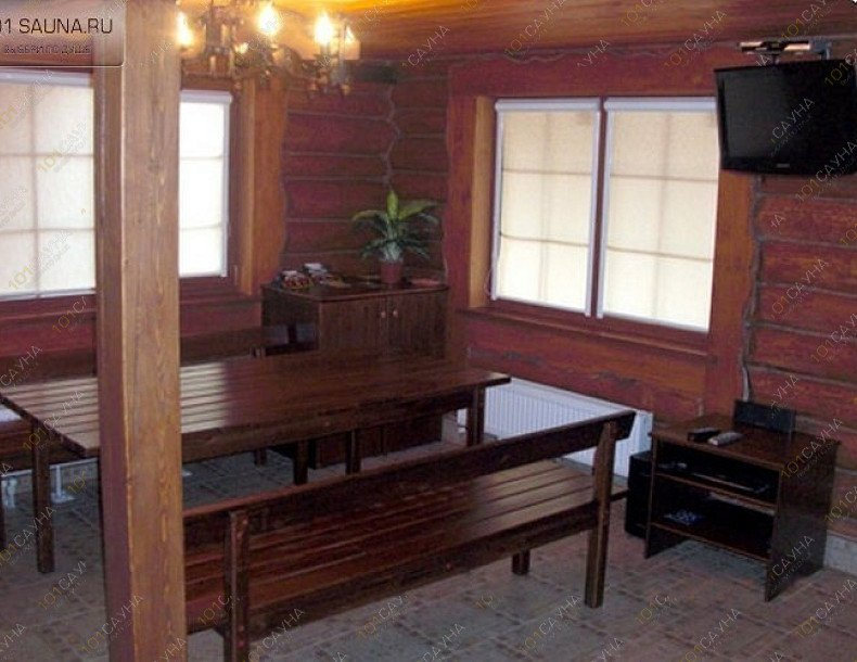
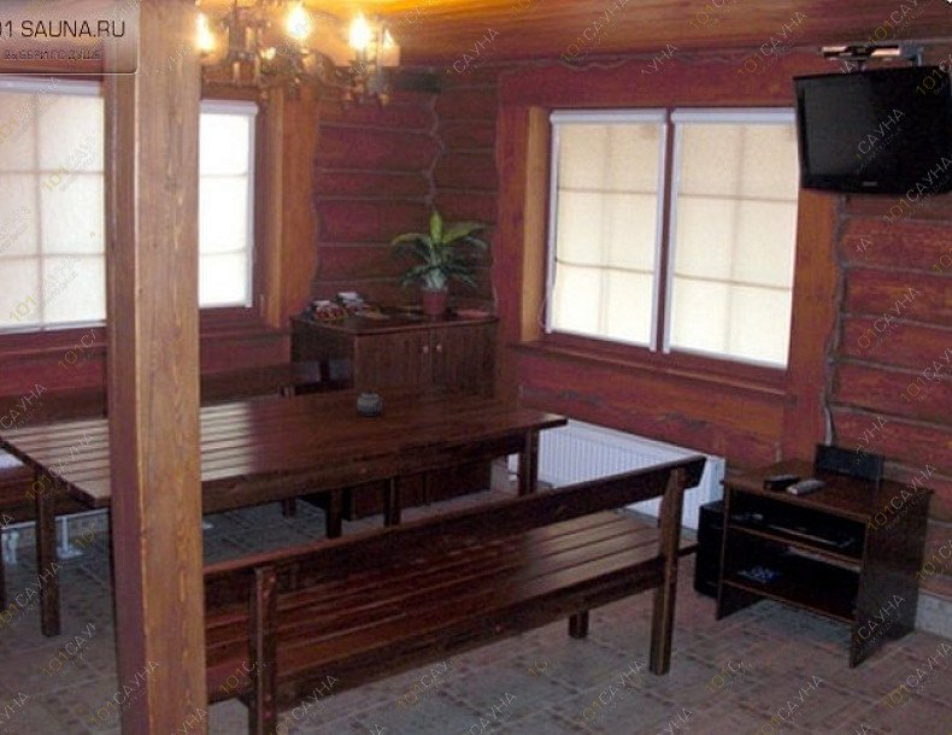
+ teapot [355,389,384,417]
